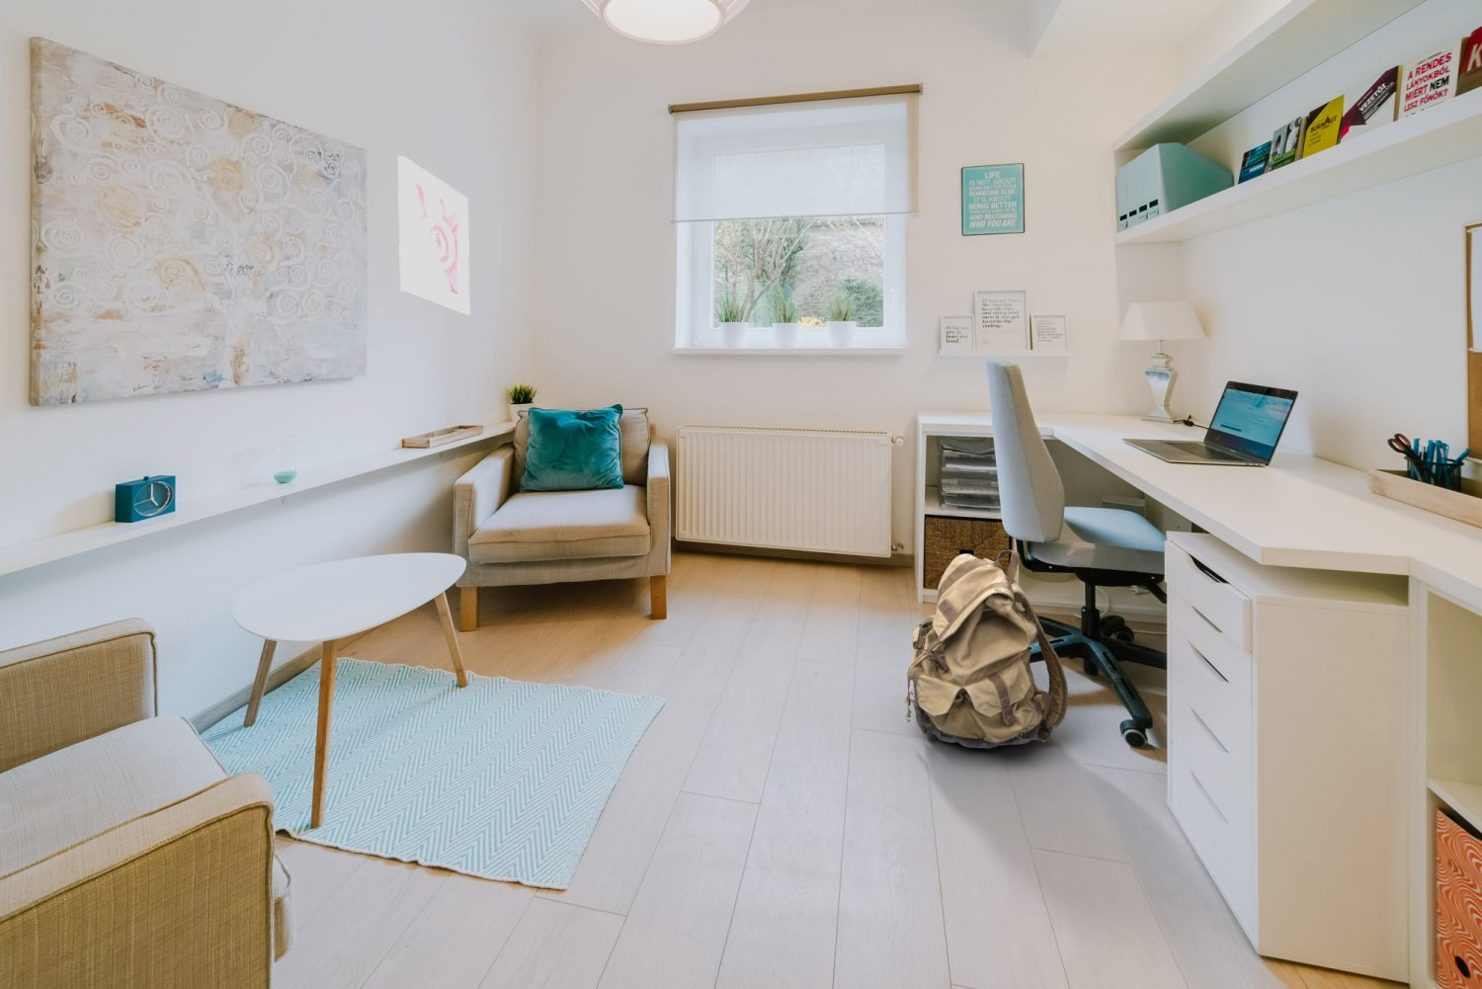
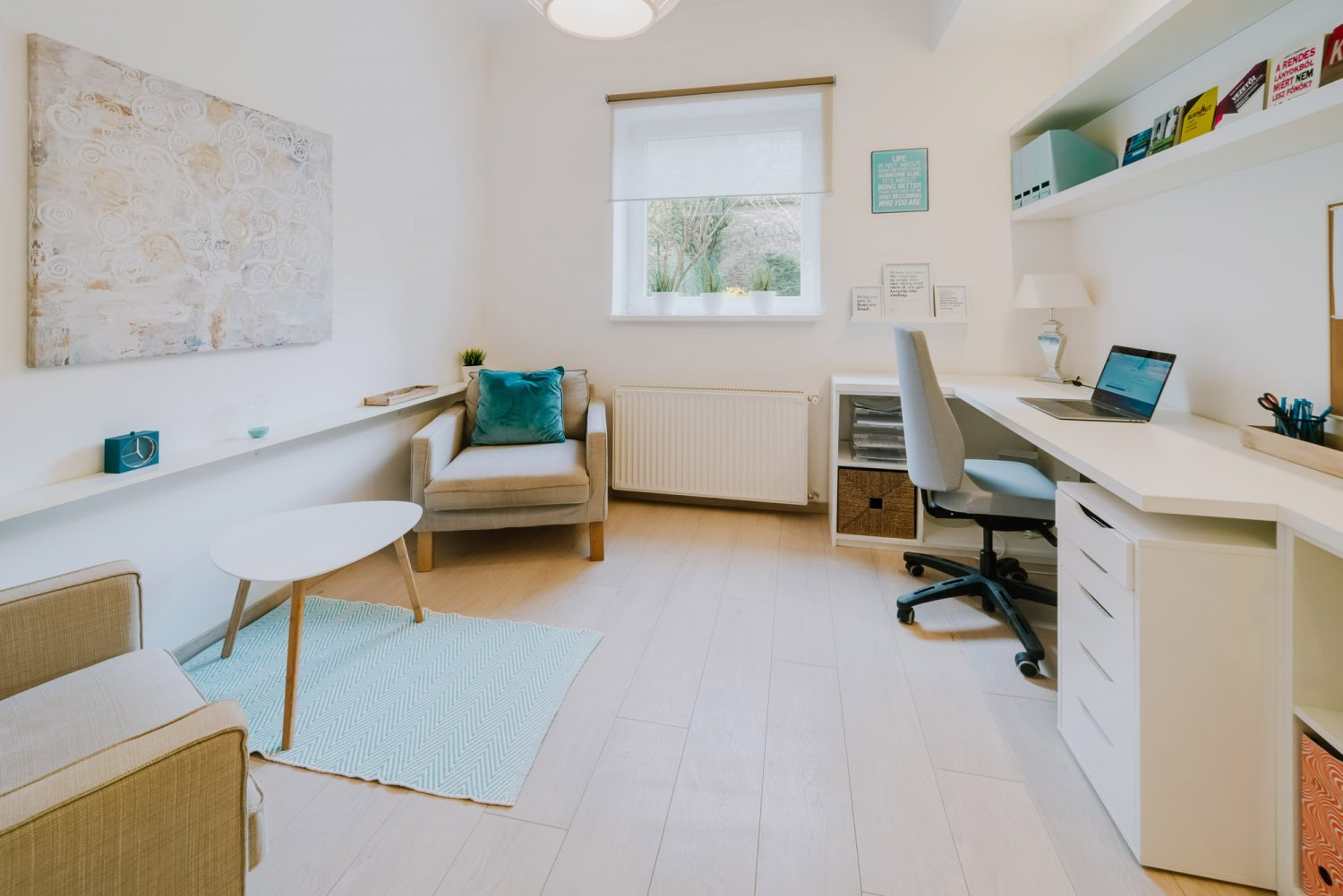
- backpack [904,550,1069,748]
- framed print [397,156,470,316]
